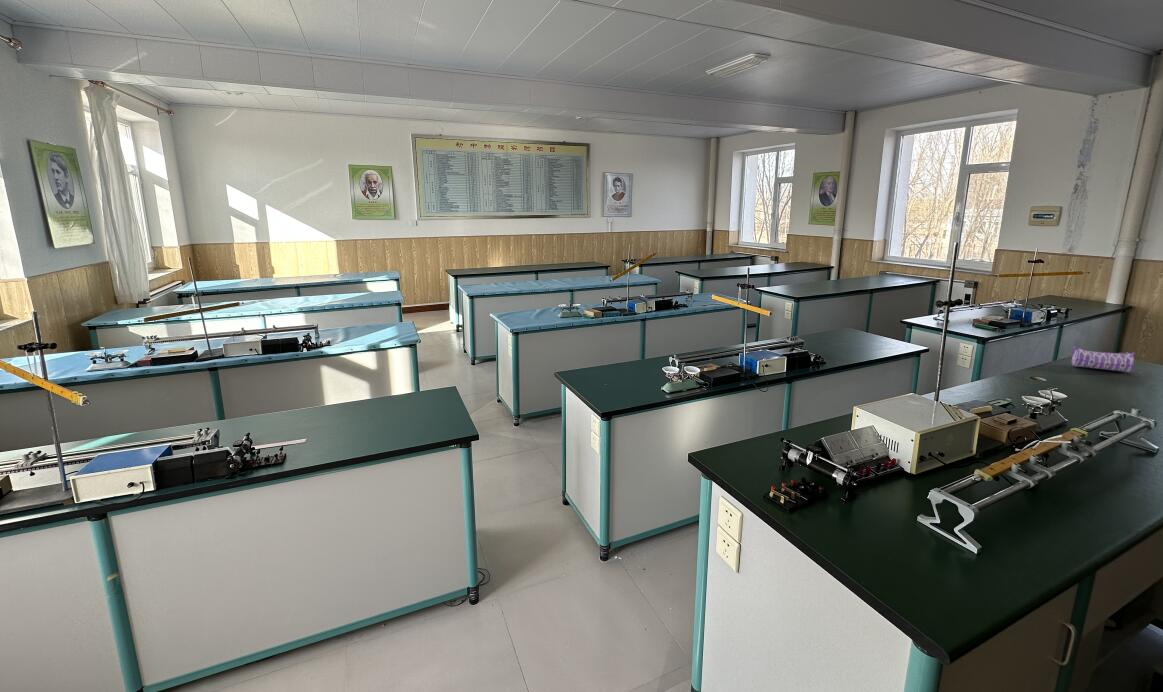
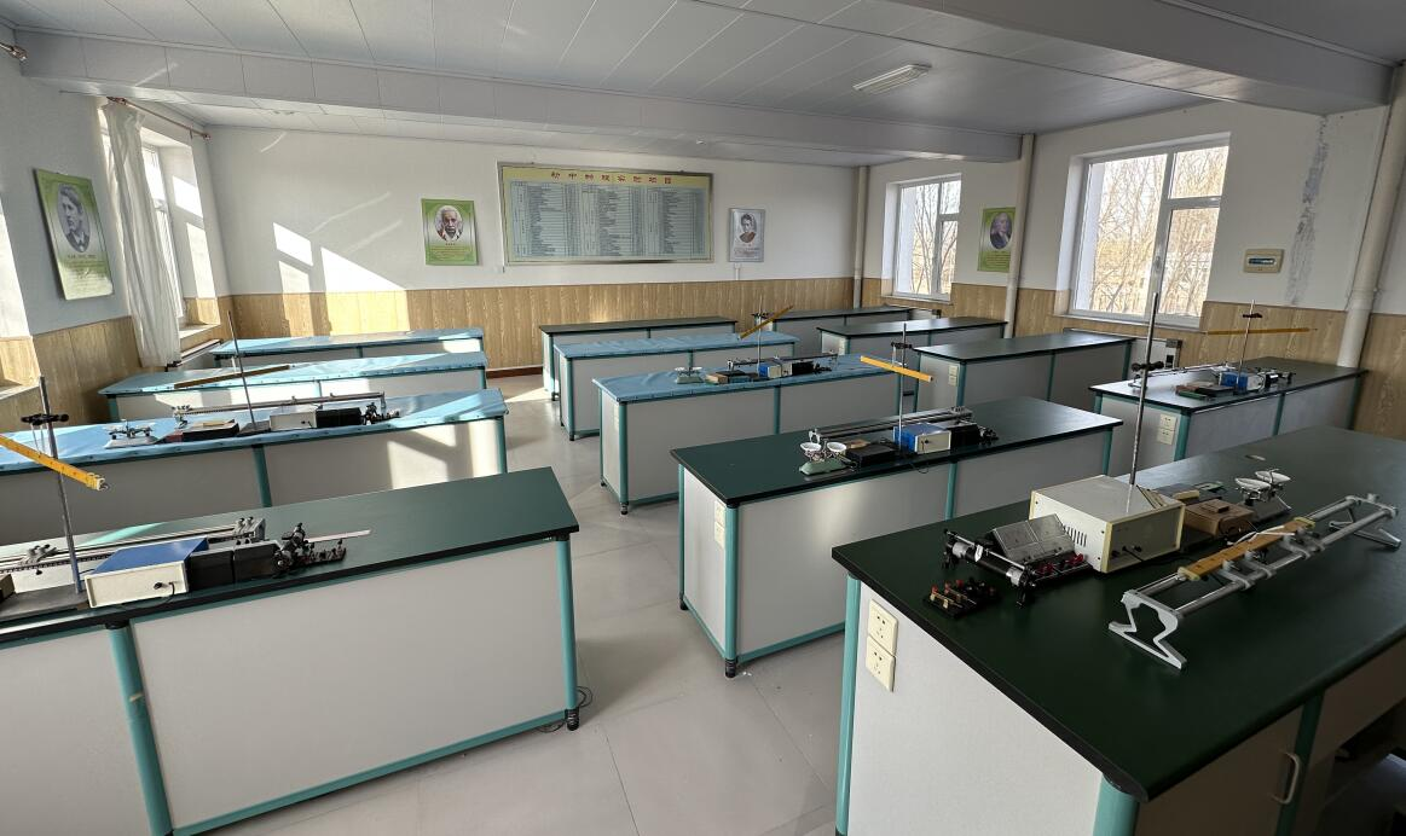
- pencil case [1071,346,1135,373]
